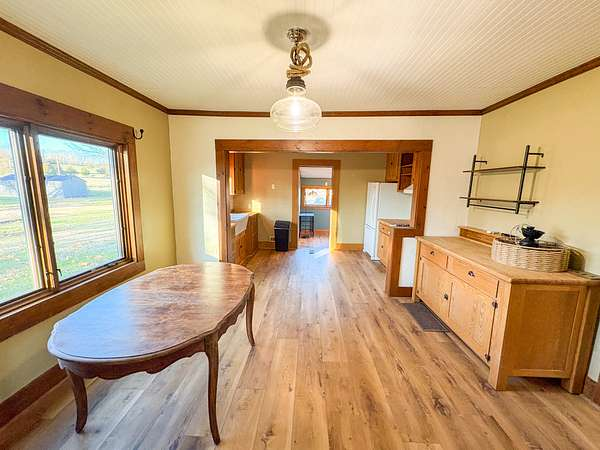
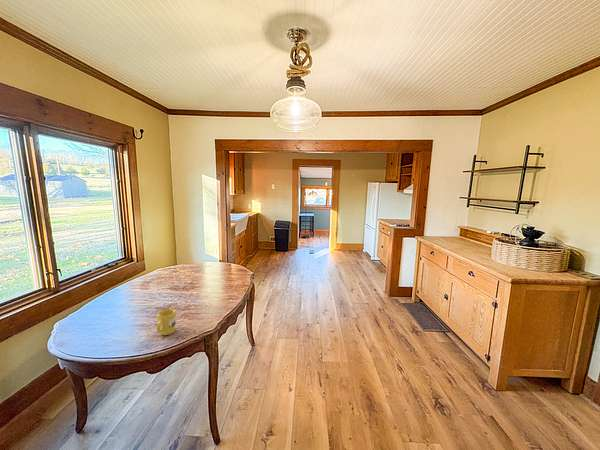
+ mug [156,308,177,336]
